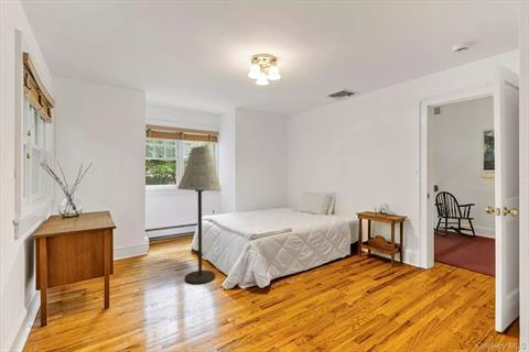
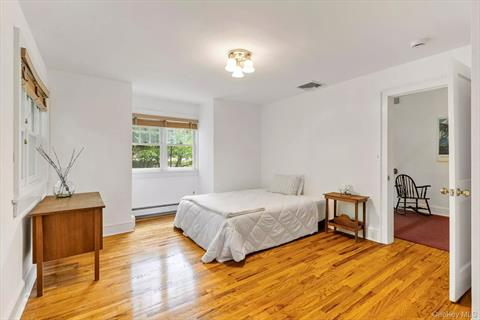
- floor lamp [176,145,223,285]
